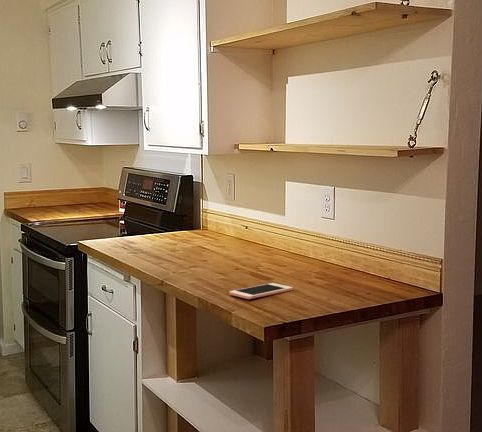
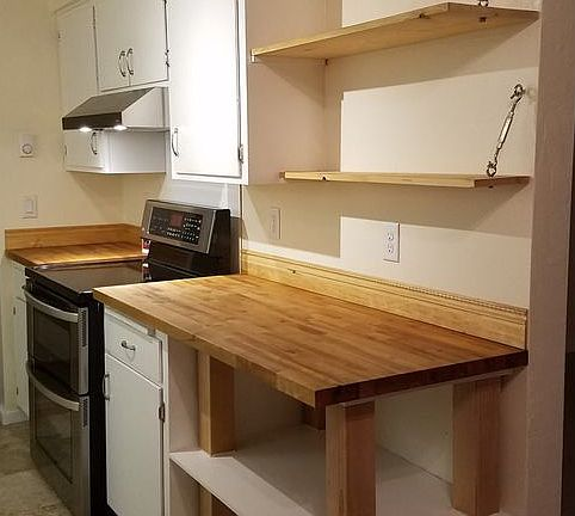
- cell phone [228,282,294,300]
